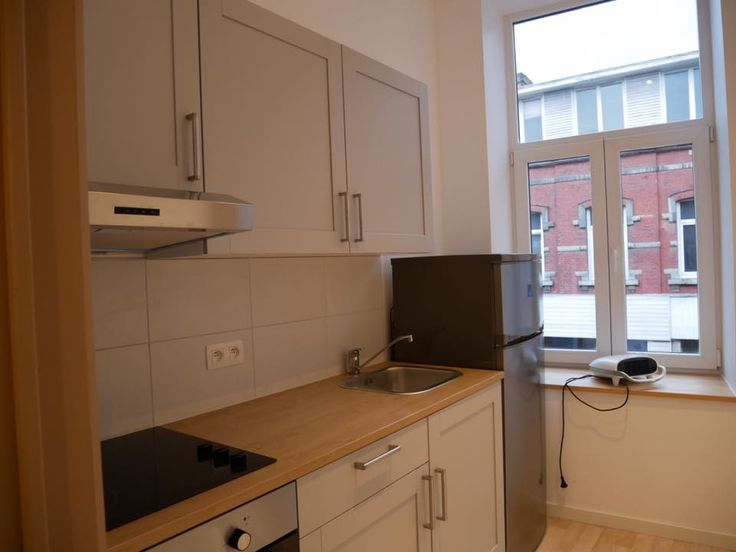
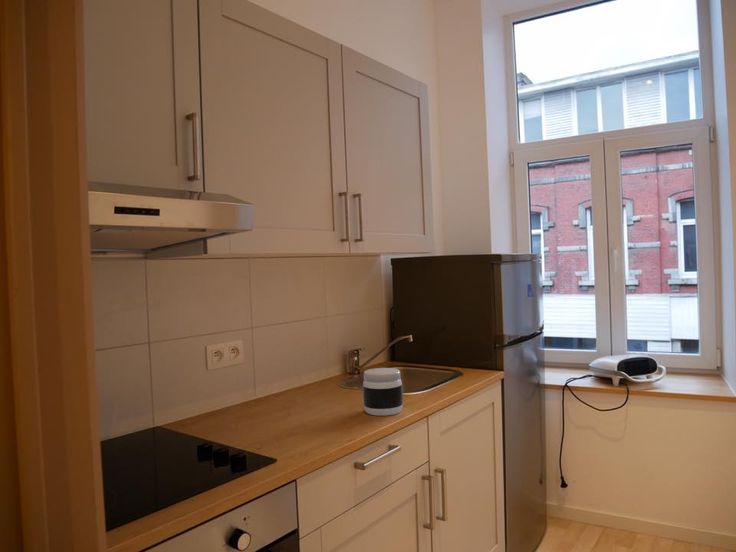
+ jar [362,367,404,417]
